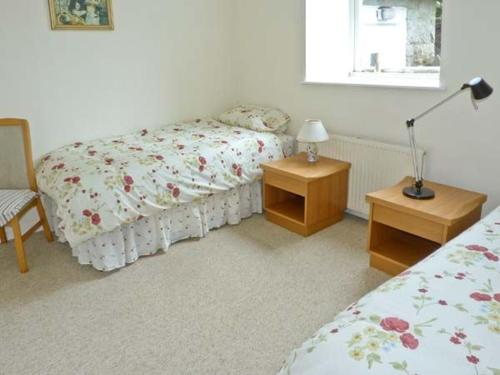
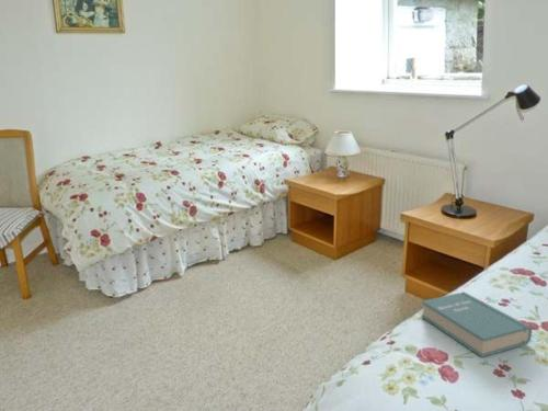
+ book [420,290,533,358]
